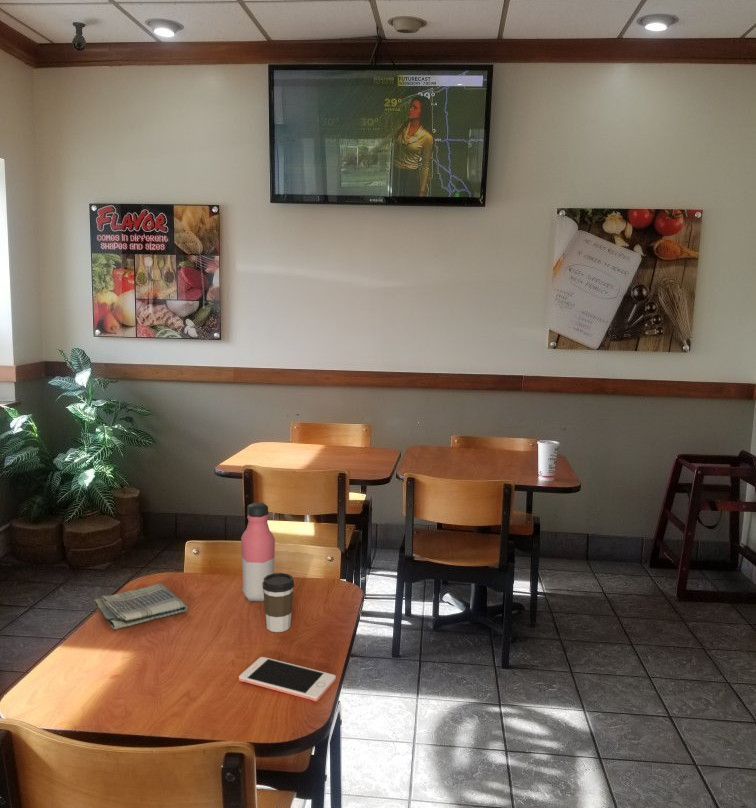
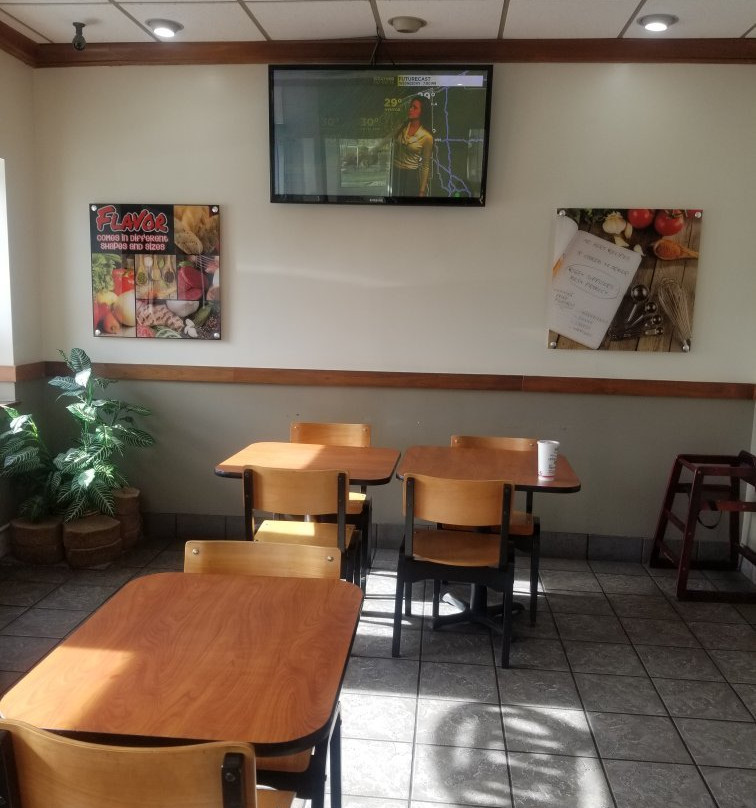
- water bottle [240,501,276,602]
- dish towel [93,582,189,630]
- cell phone [238,656,337,702]
- coffee cup [262,572,295,633]
